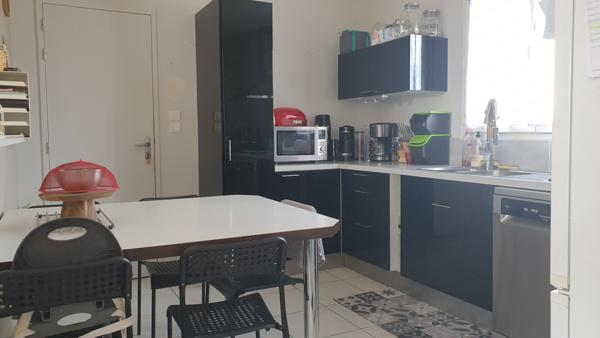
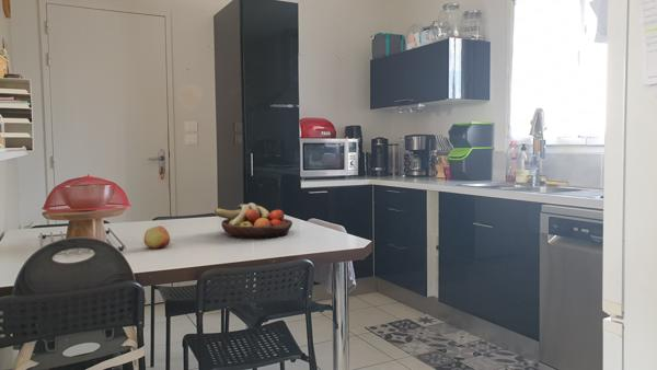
+ apple [142,224,171,250]
+ fruit bowl [214,201,293,240]
